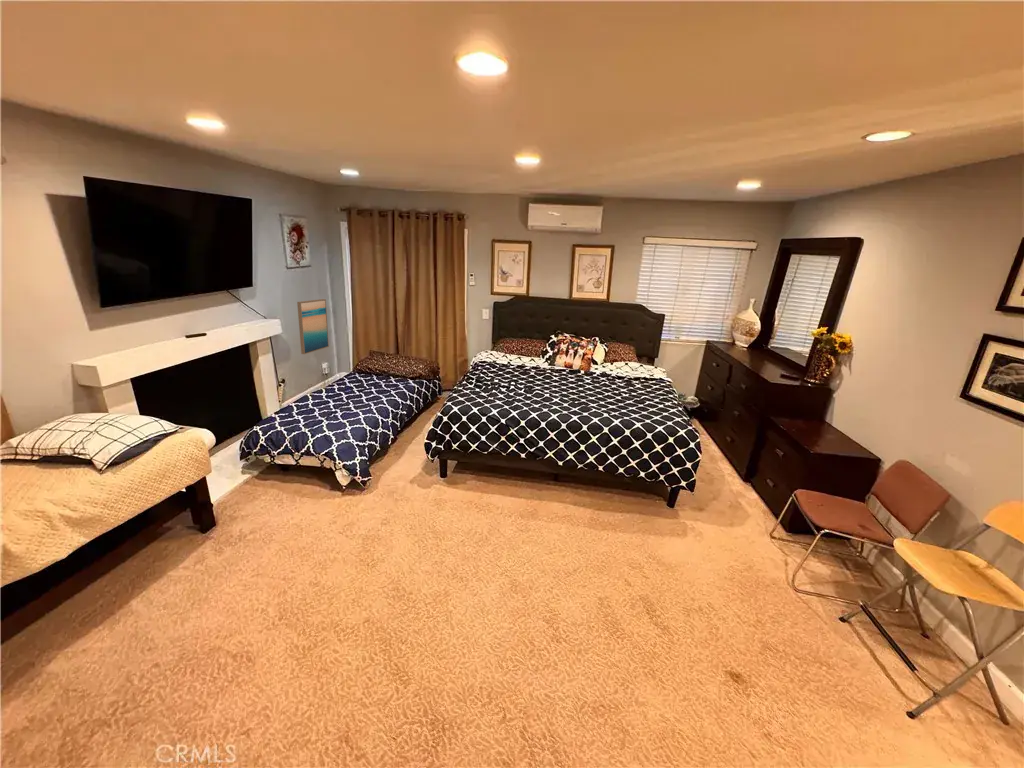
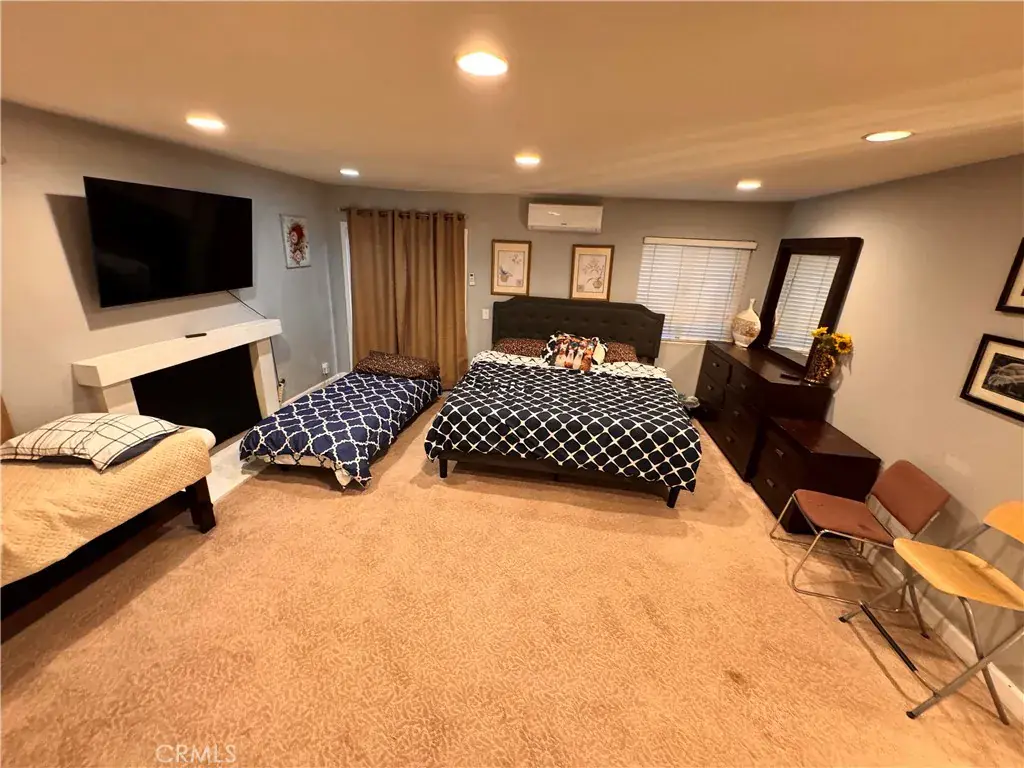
- wall art [296,298,330,355]
